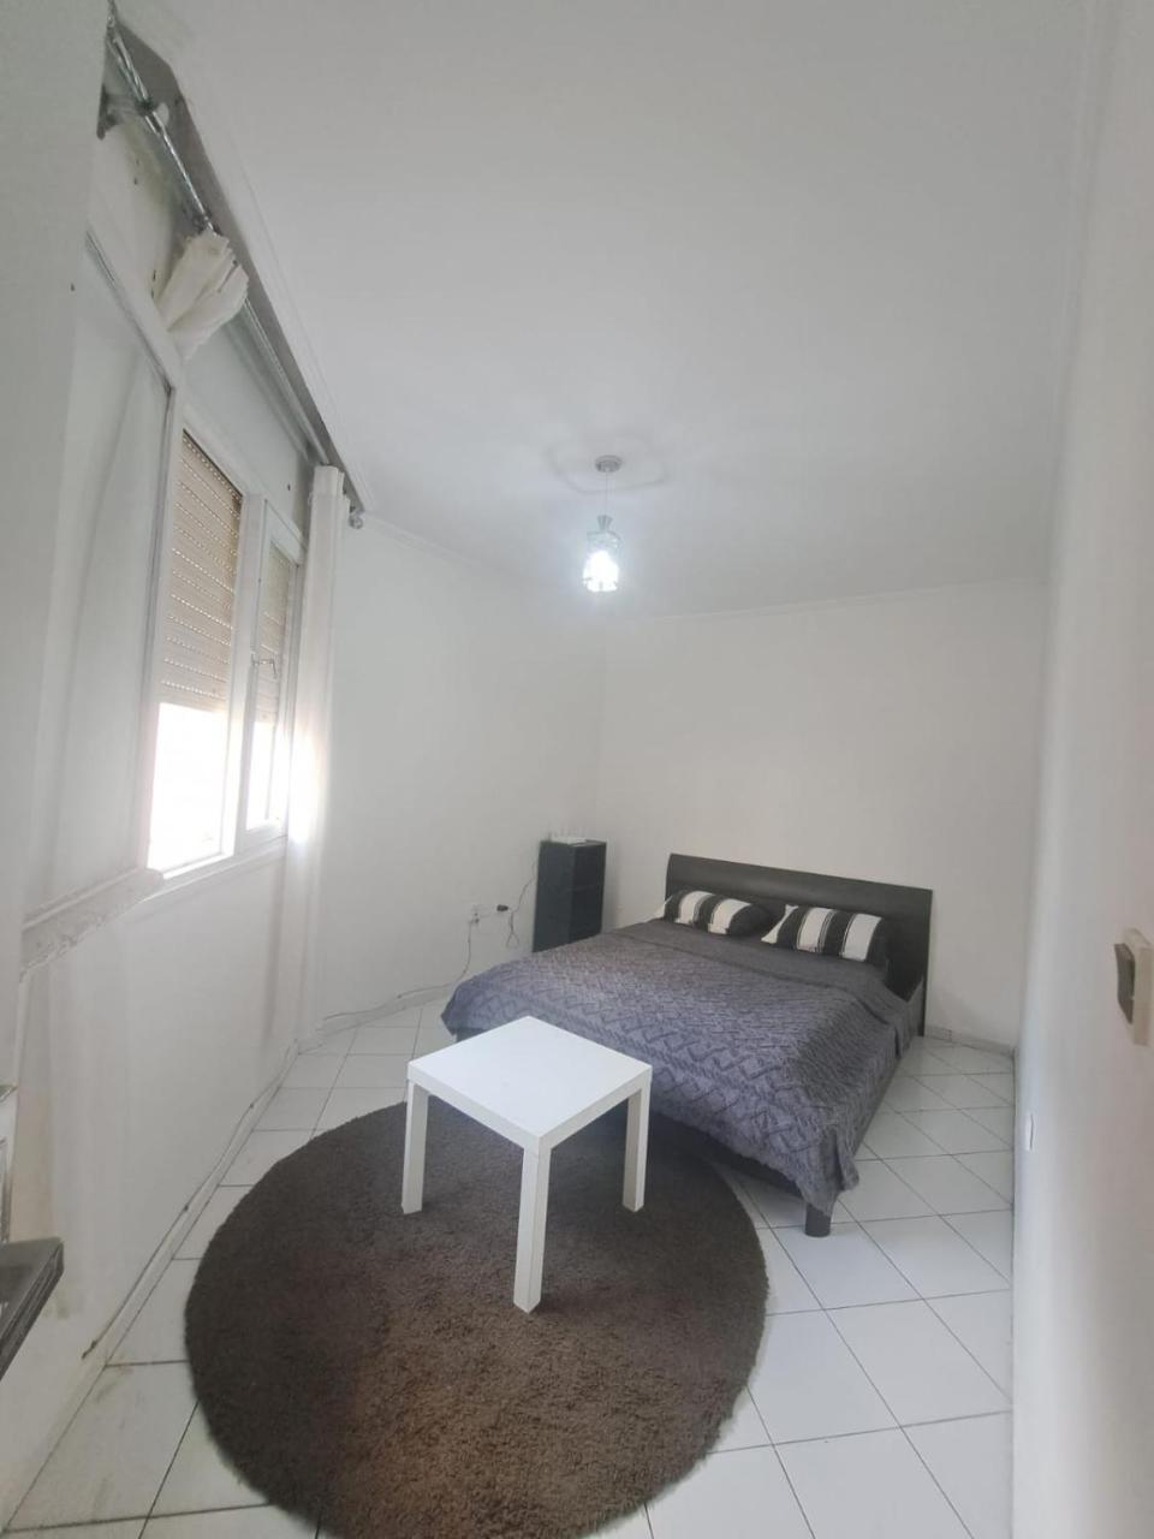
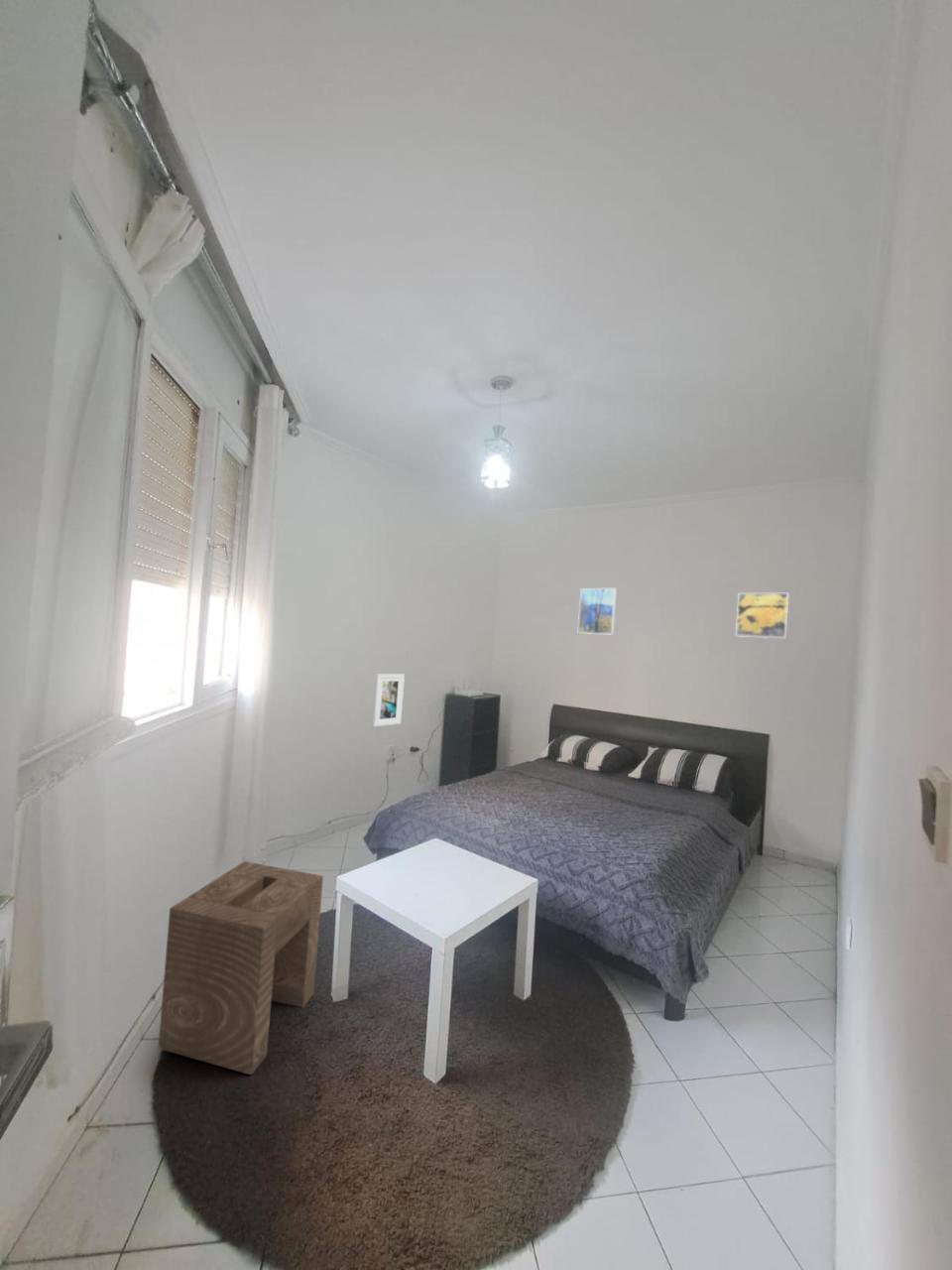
+ stool [158,860,324,1076]
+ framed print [372,673,406,727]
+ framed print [735,592,790,639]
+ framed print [577,587,618,636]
